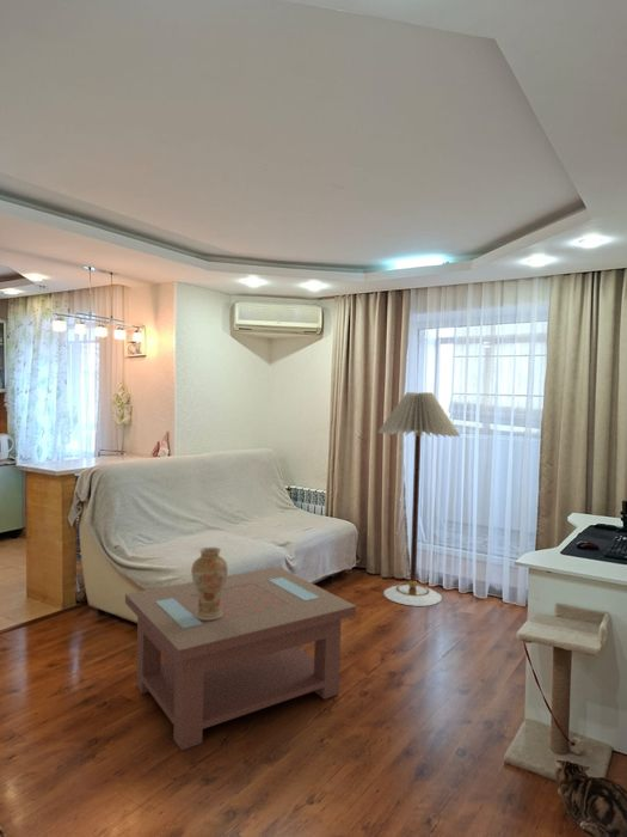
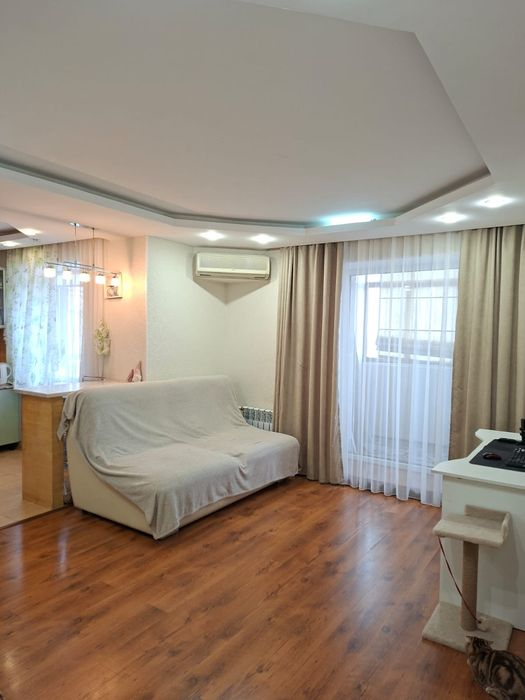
- vase [190,546,228,621]
- coffee table [124,566,357,752]
- floor lamp [376,391,461,607]
